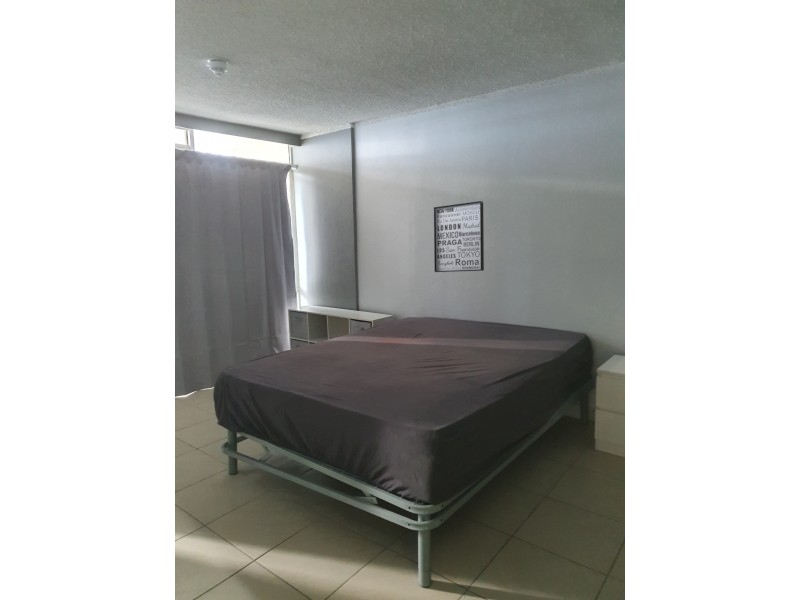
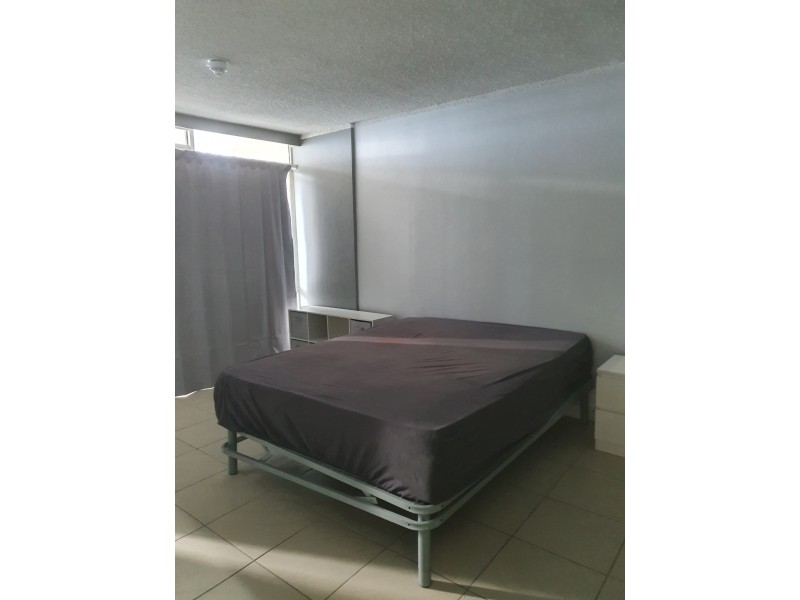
- wall art [433,200,485,273]
